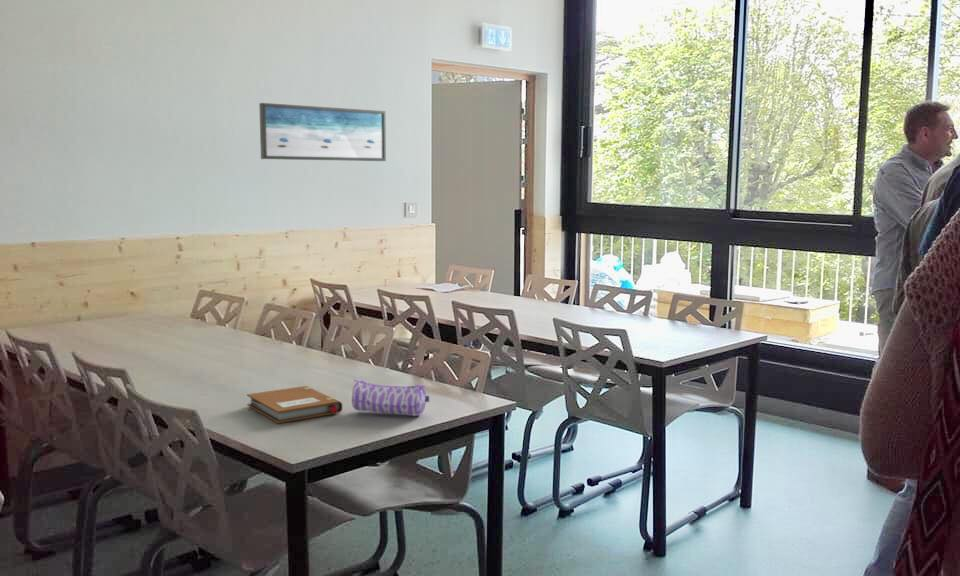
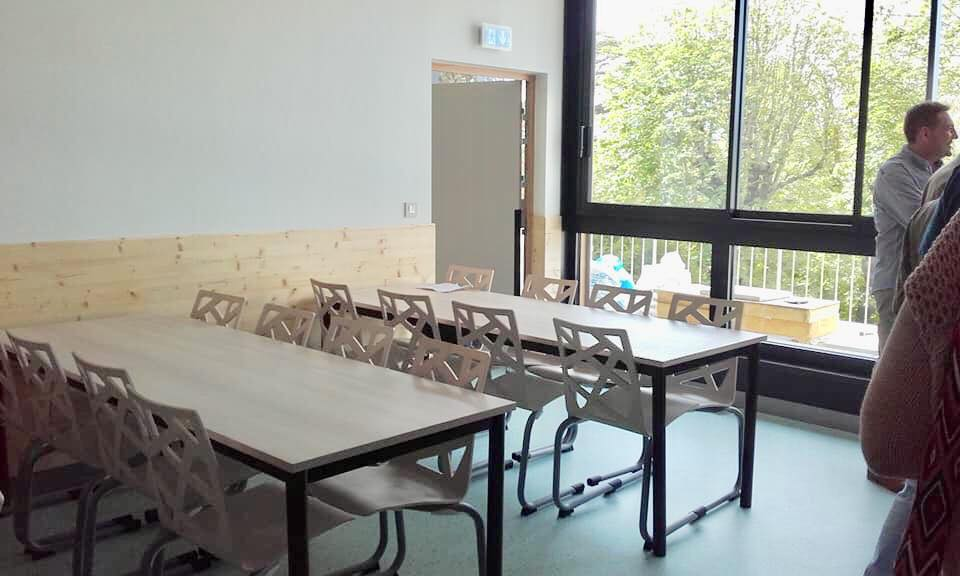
- pencil case [351,378,430,417]
- wall art [258,102,387,162]
- notebook [246,385,343,424]
